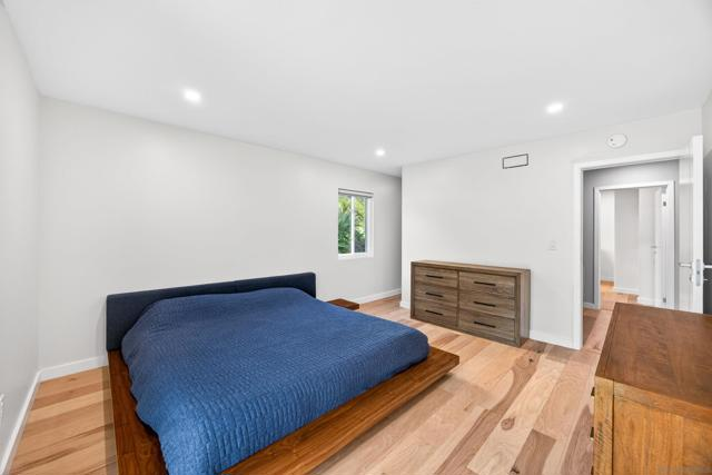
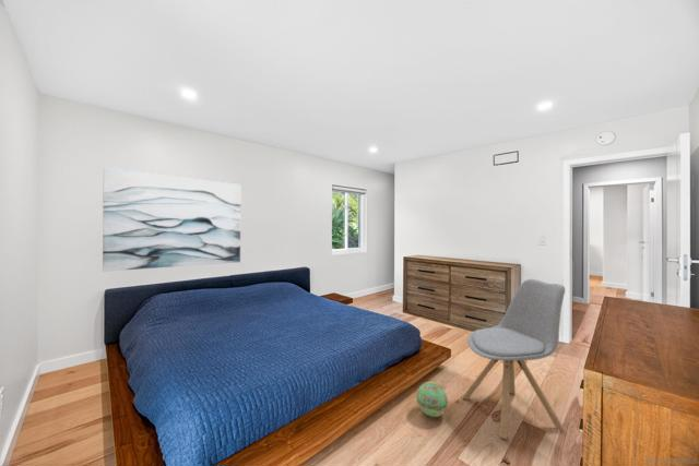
+ chair [461,278,566,441]
+ ball [415,381,449,418]
+ wall art [102,167,241,273]
